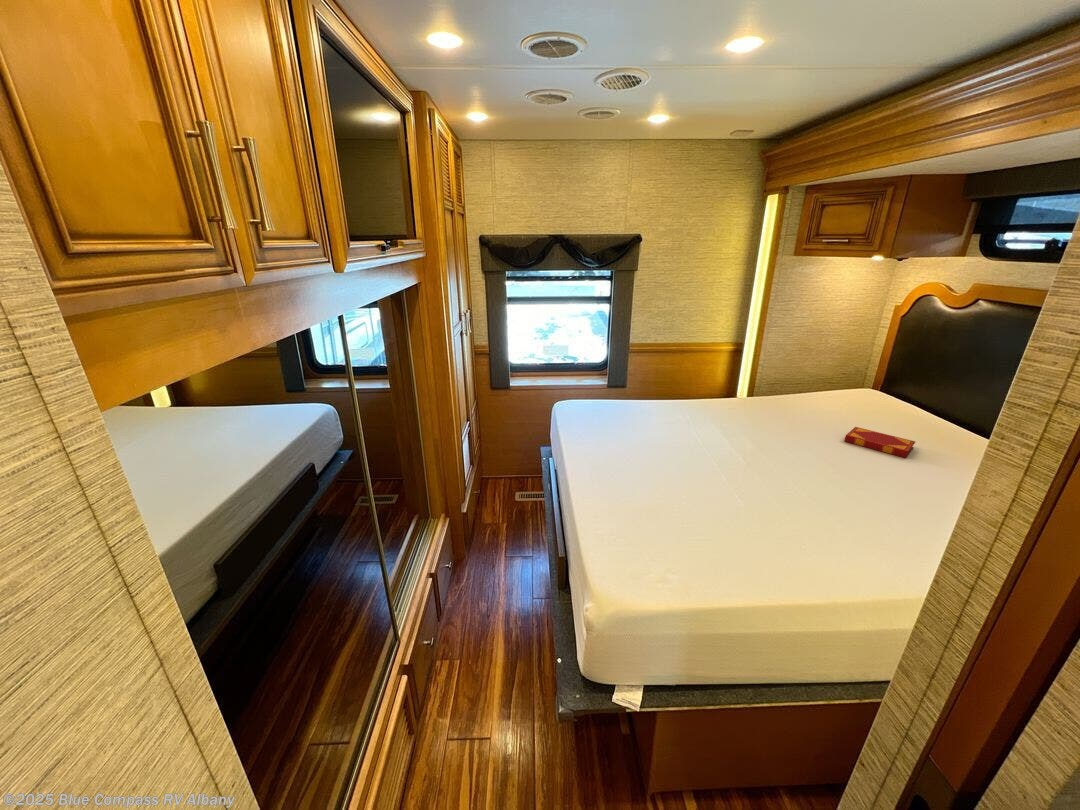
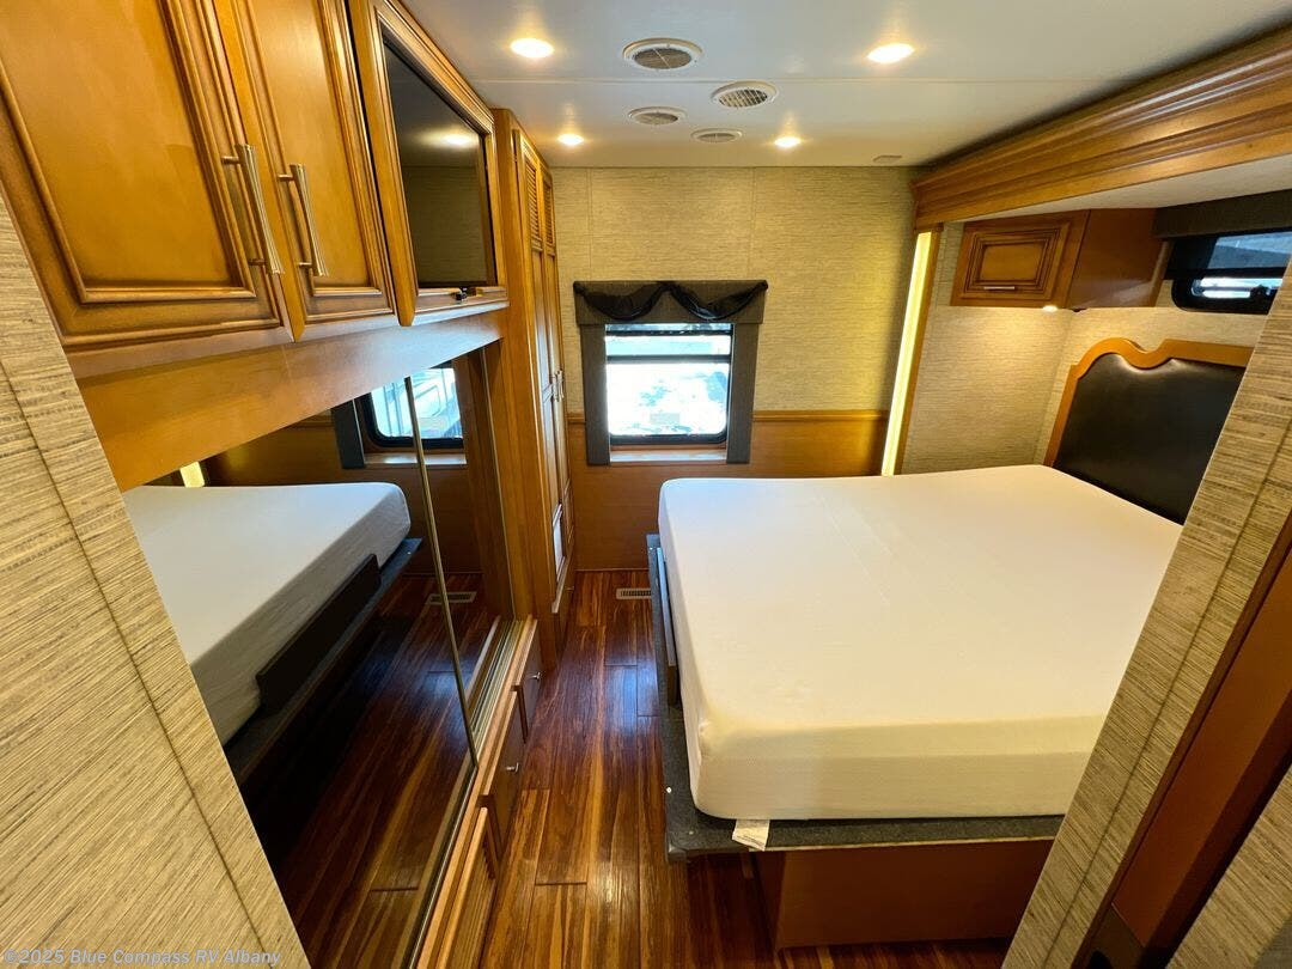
- hardback book [843,426,916,459]
